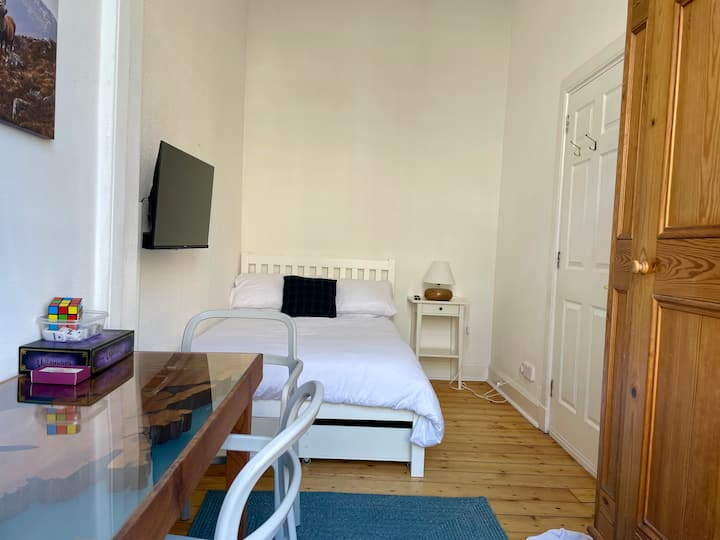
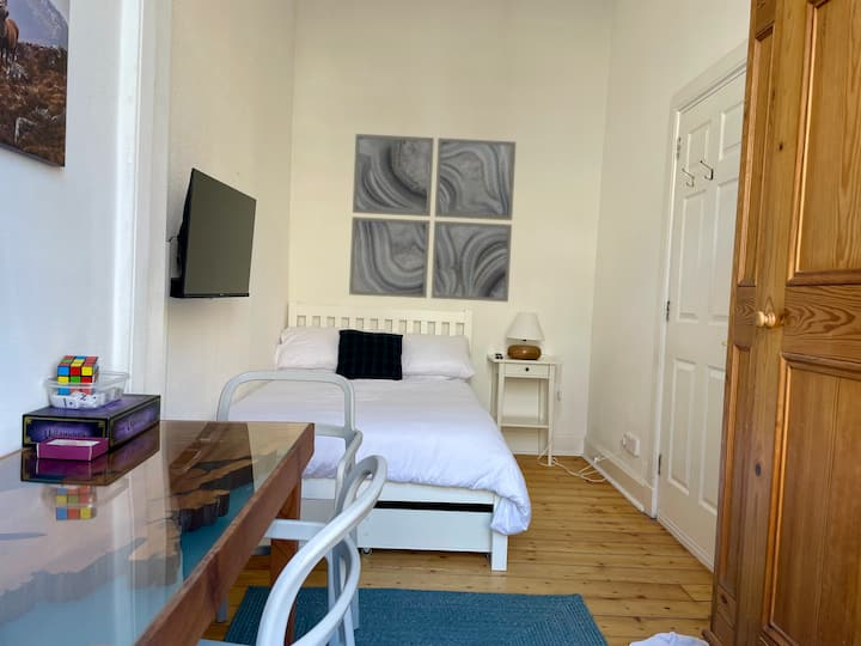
+ wall art [348,133,517,303]
